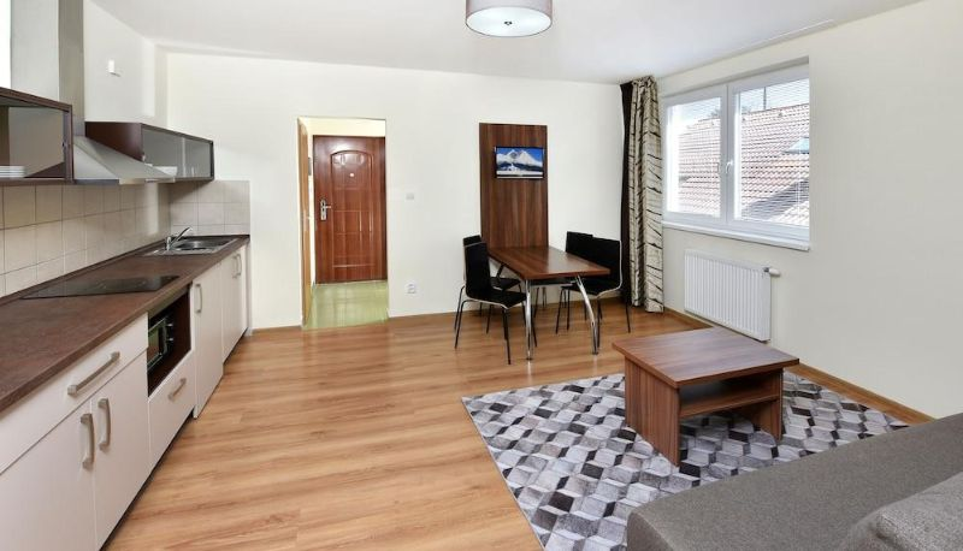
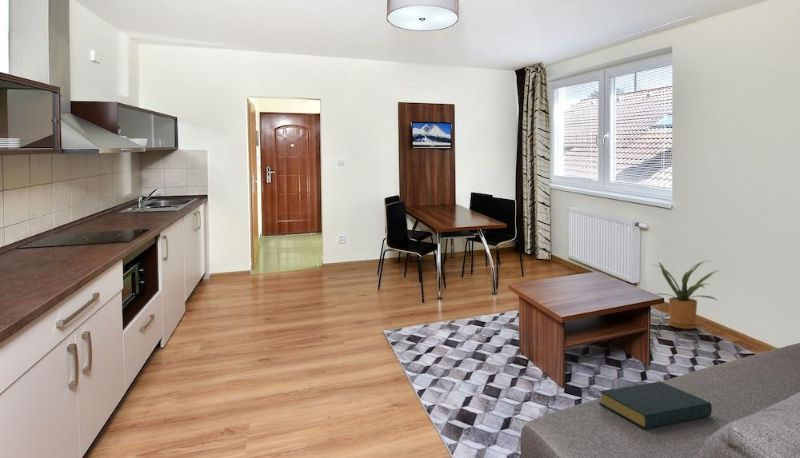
+ house plant [649,259,718,330]
+ hardback book [598,381,713,430]
